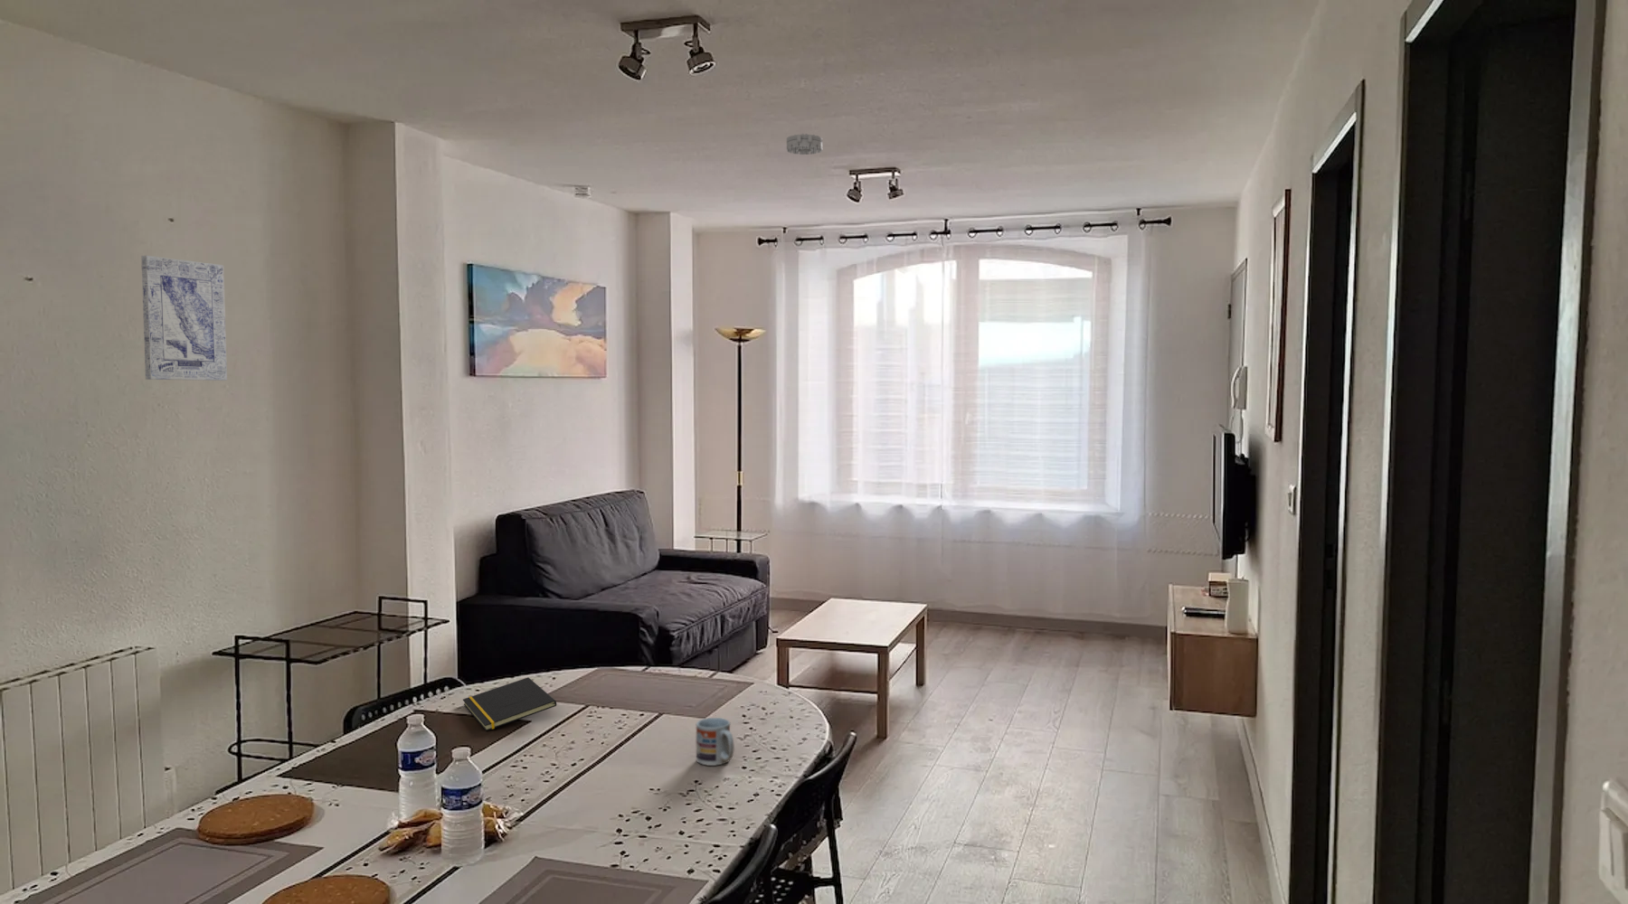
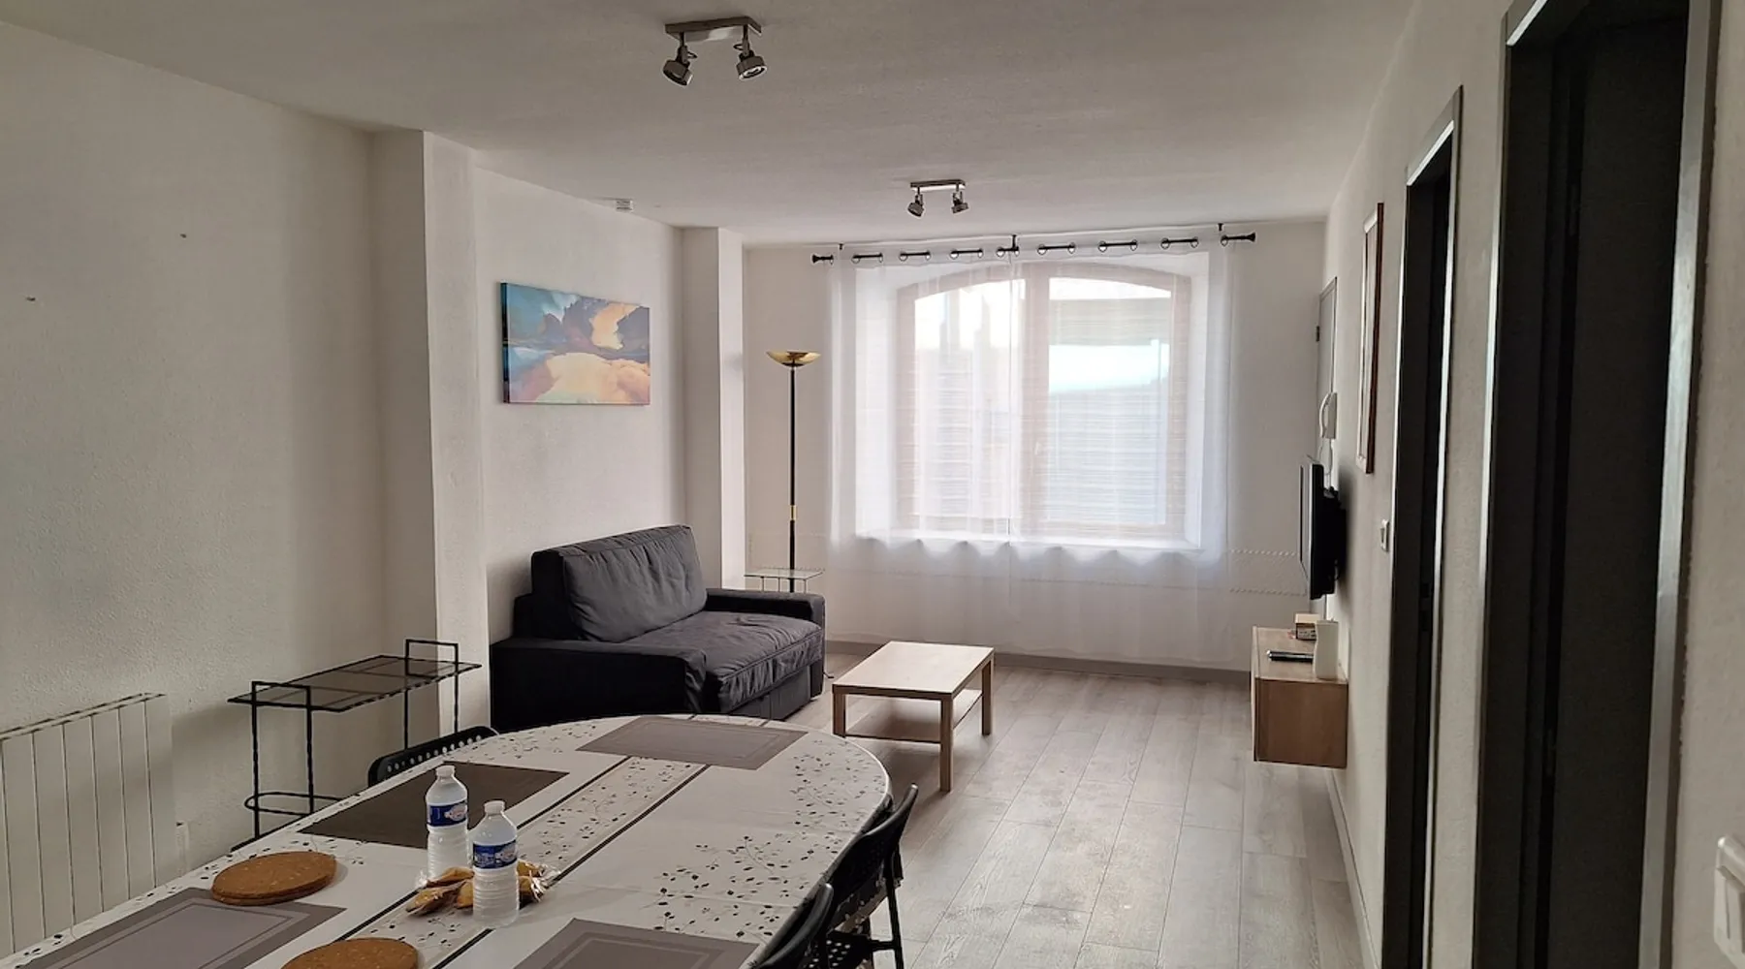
- smoke detector [786,132,823,156]
- cup [696,717,735,767]
- notepad [462,676,557,731]
- wall art [140,255,228,382]
